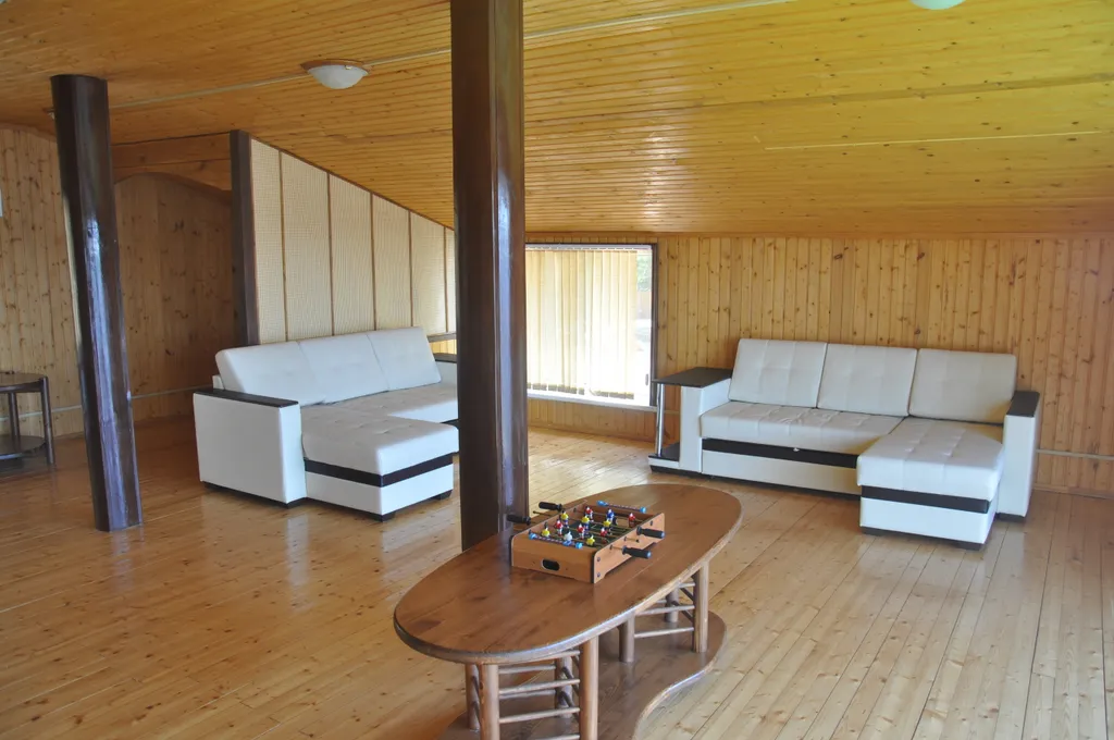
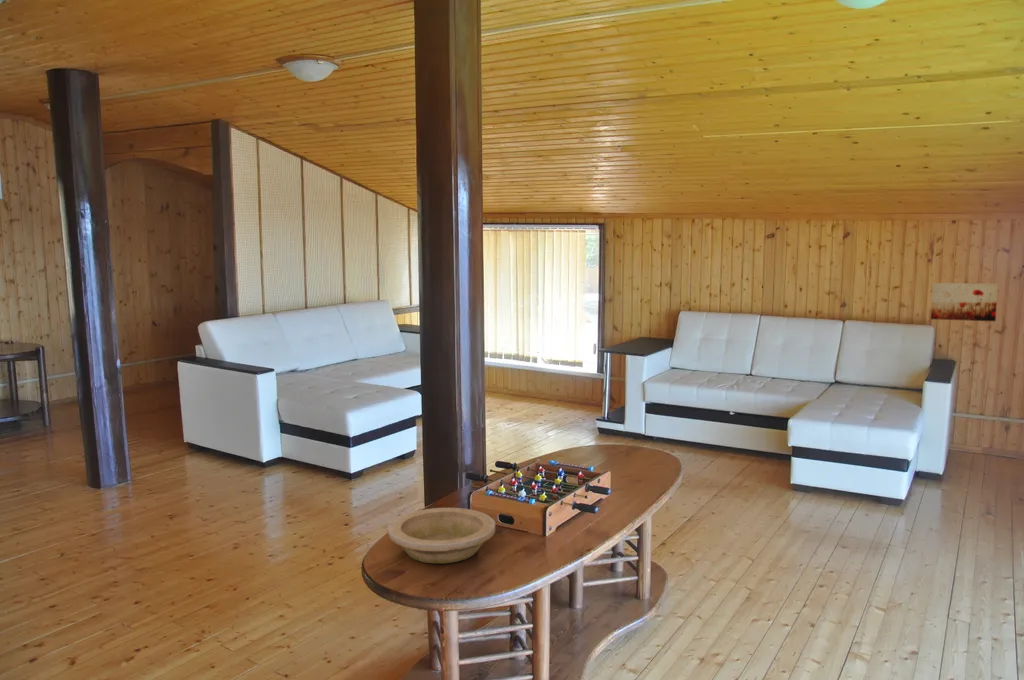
+ wall art [930,282,999,322]
+ bowl [387,507,496,565]
